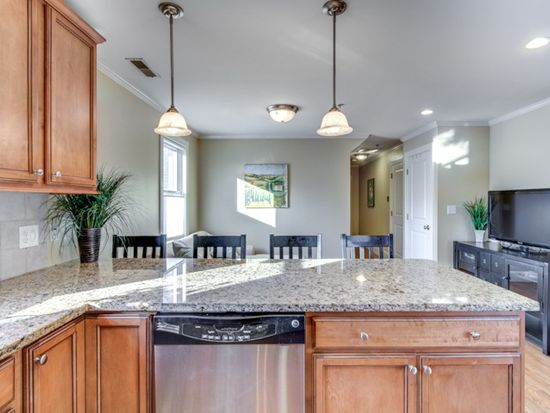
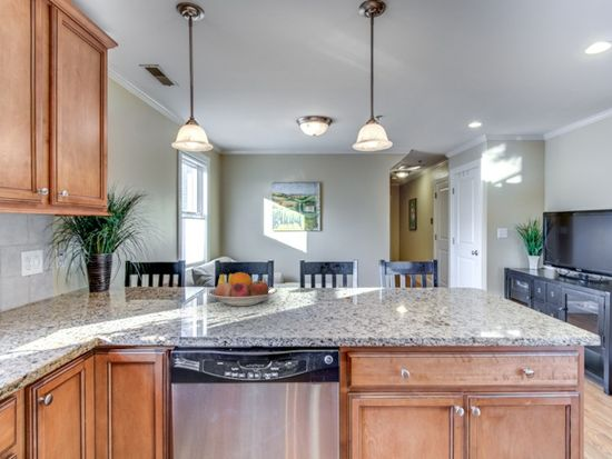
+ fruit bowl [207,271,278,307]
